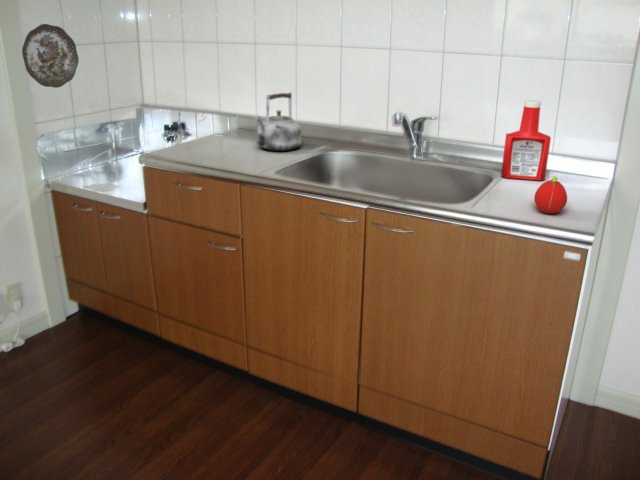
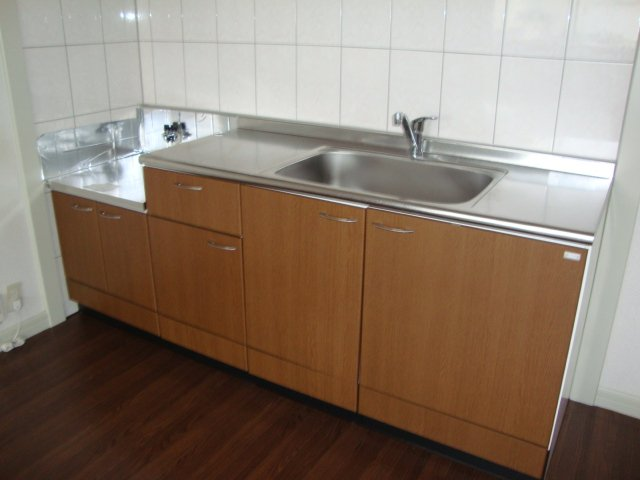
- kettle [254,91,302,152]
- fruit [533,175,568,215]
- decorative plate [21,23,80,89]
- soap bottle [500,100,552,182]
